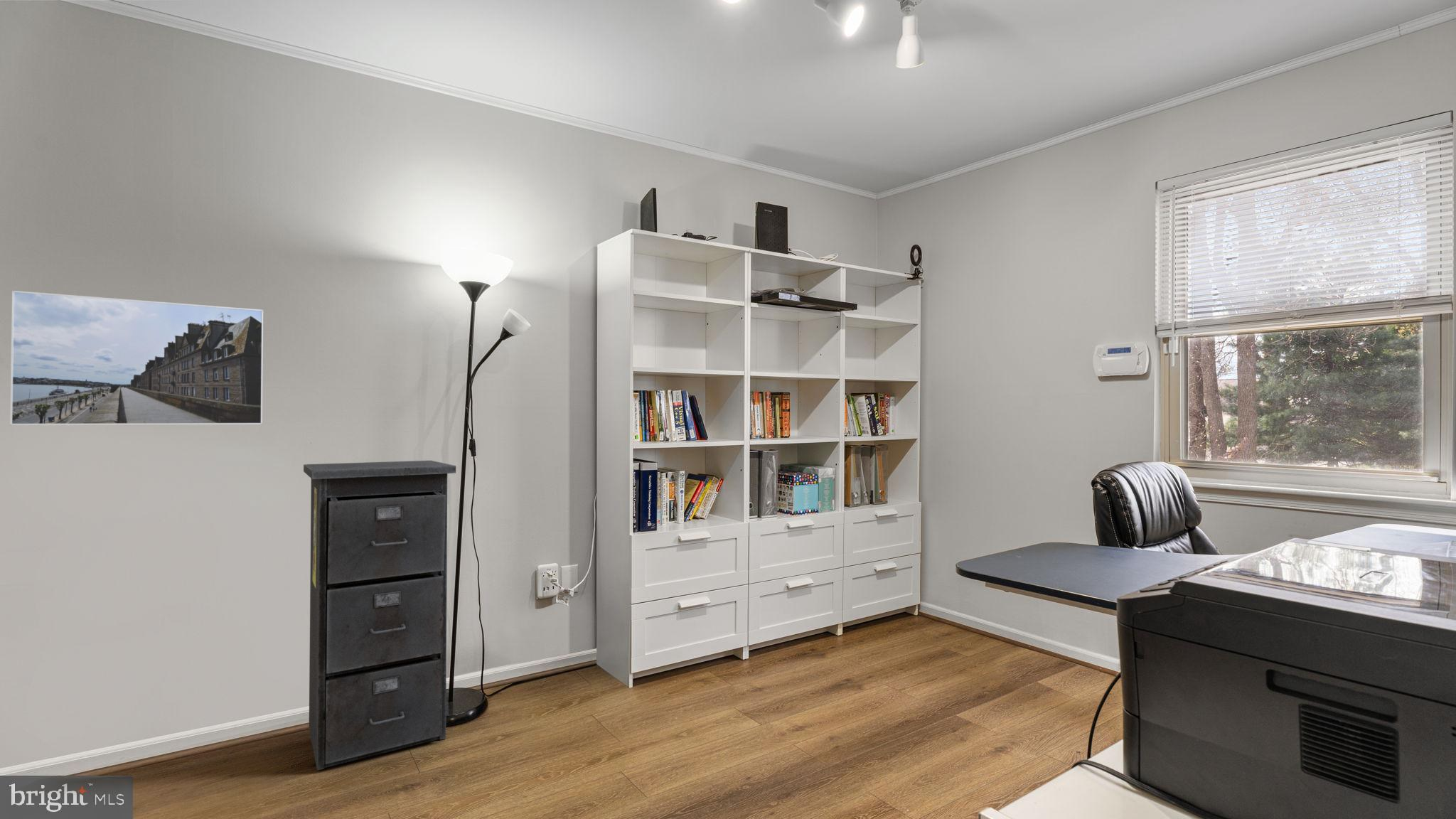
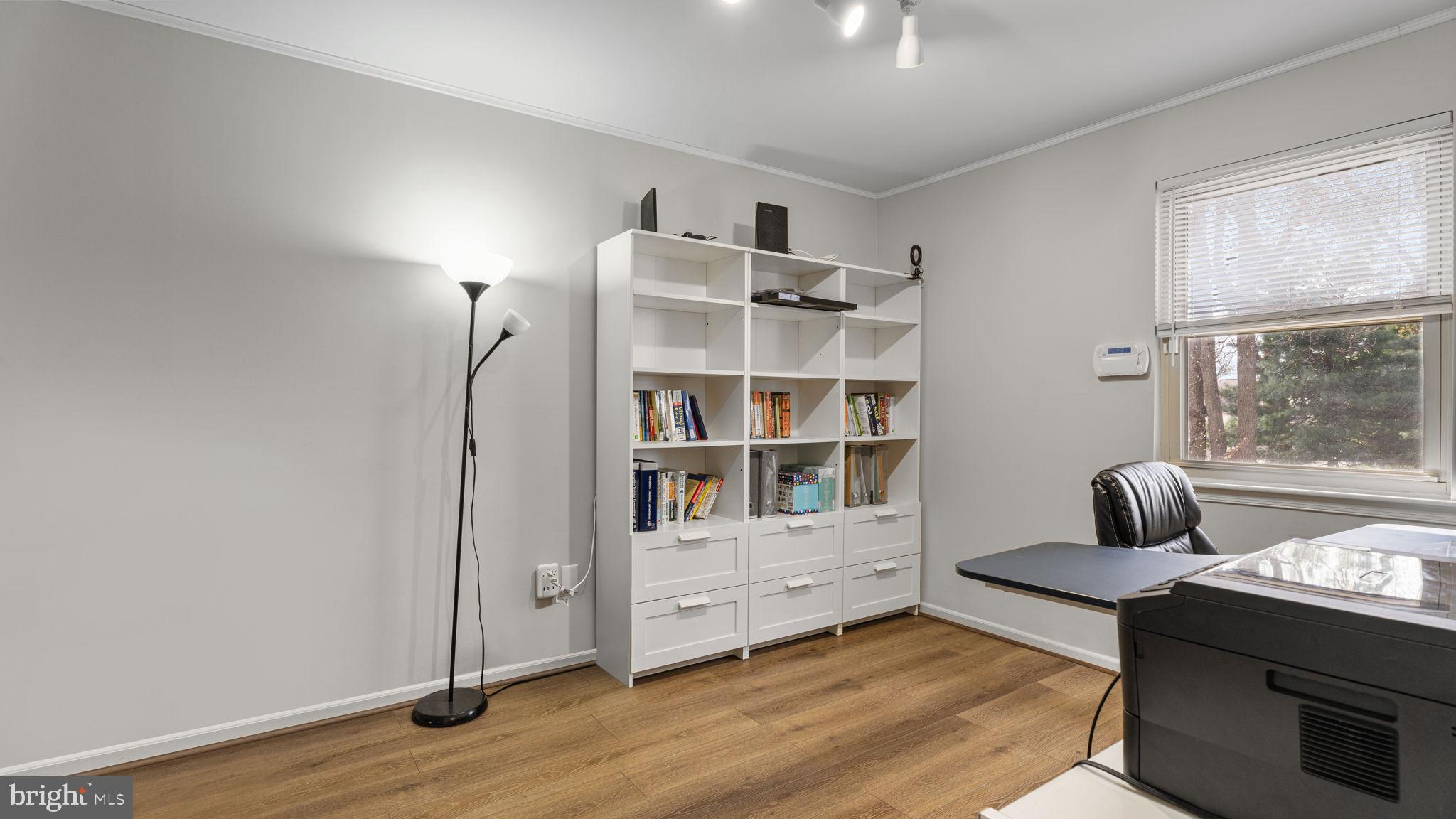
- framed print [9,290,264,426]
- filing cabinet [303,460,456,771]
